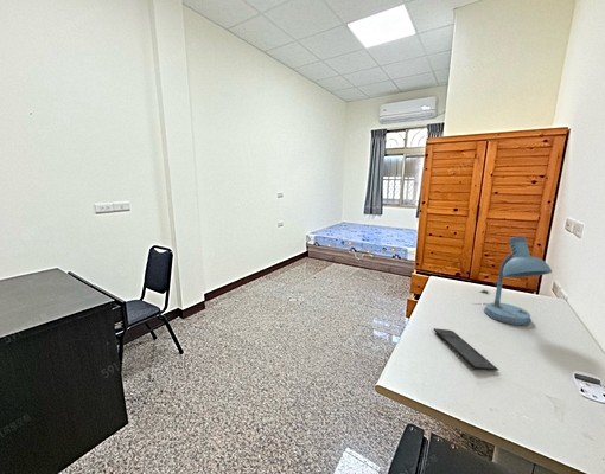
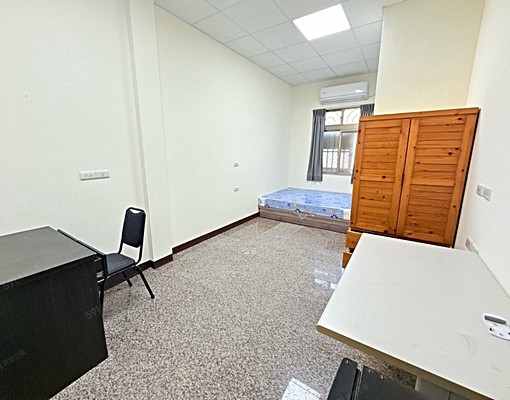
- desk lamp [469,236,553,326]
- keyboard [433,327,499,372]
